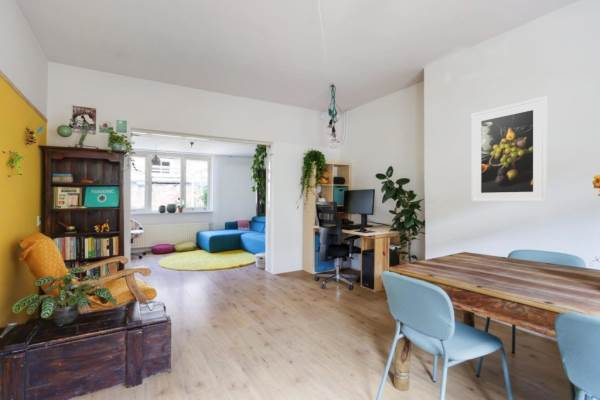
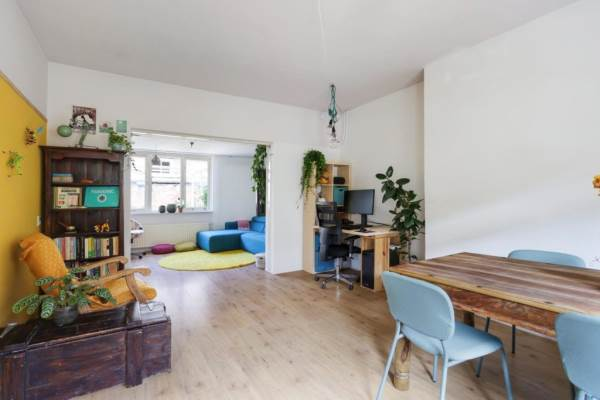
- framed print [470,95,548,203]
